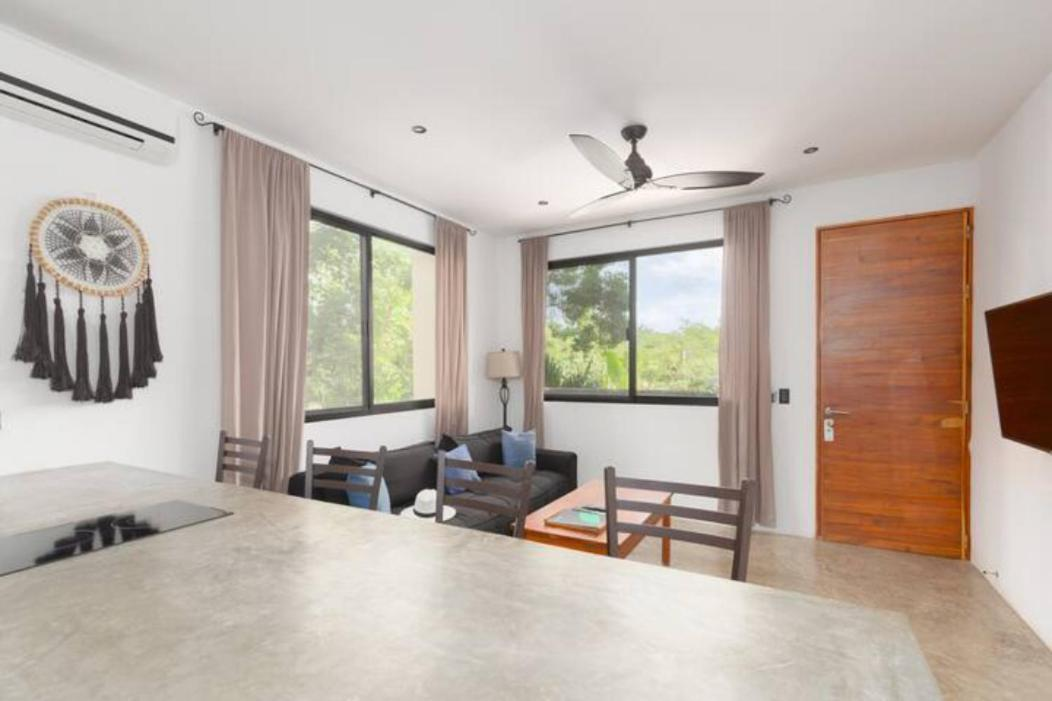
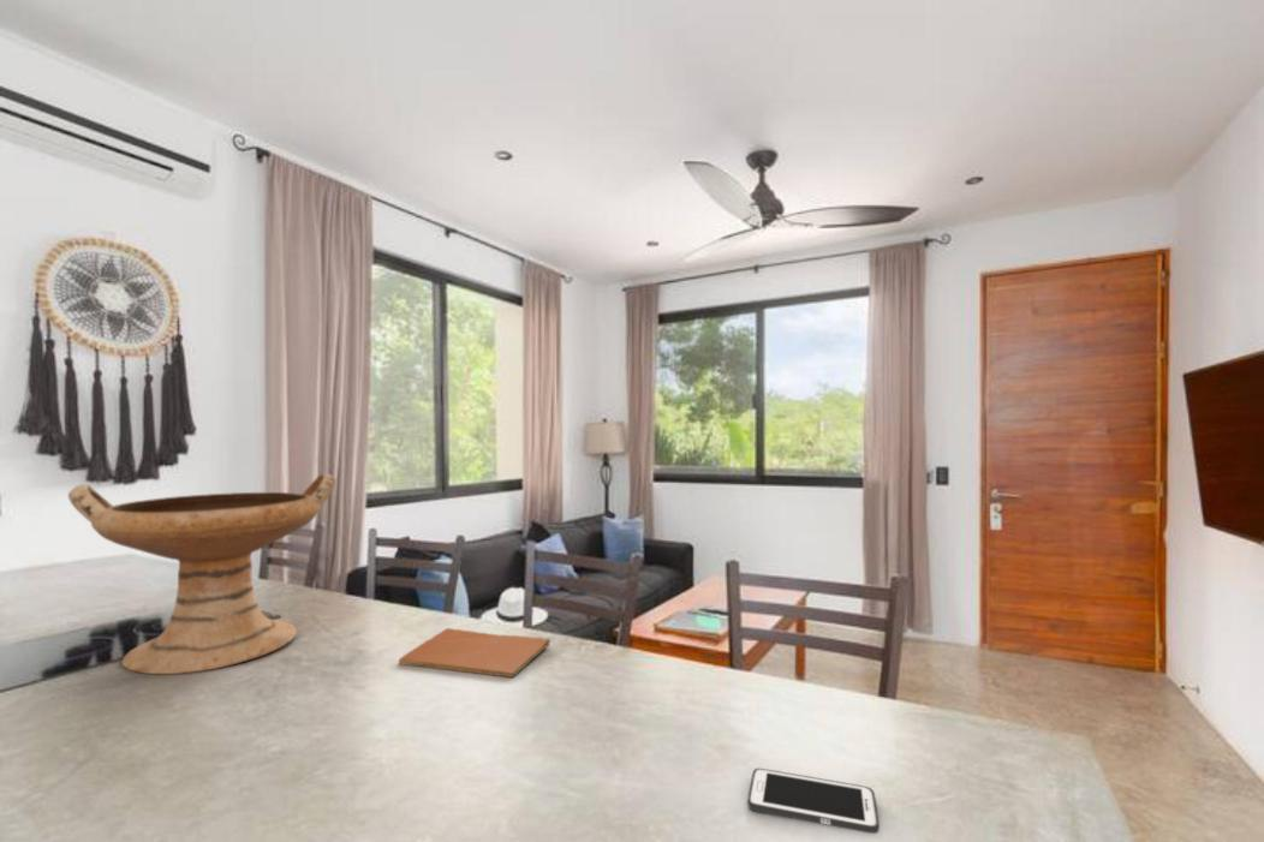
+ decorative bowl [67,472,338,675]
+ cell phone [746,768,881,835]
+ book [398,627,550,679]
